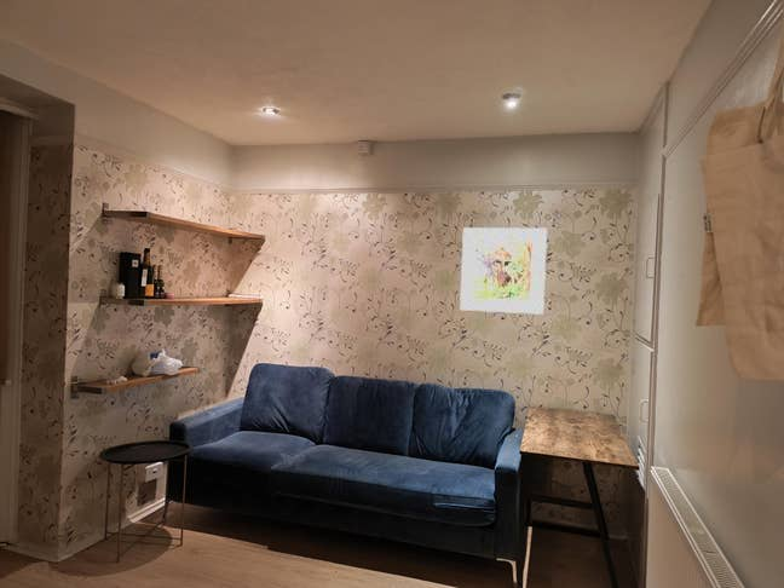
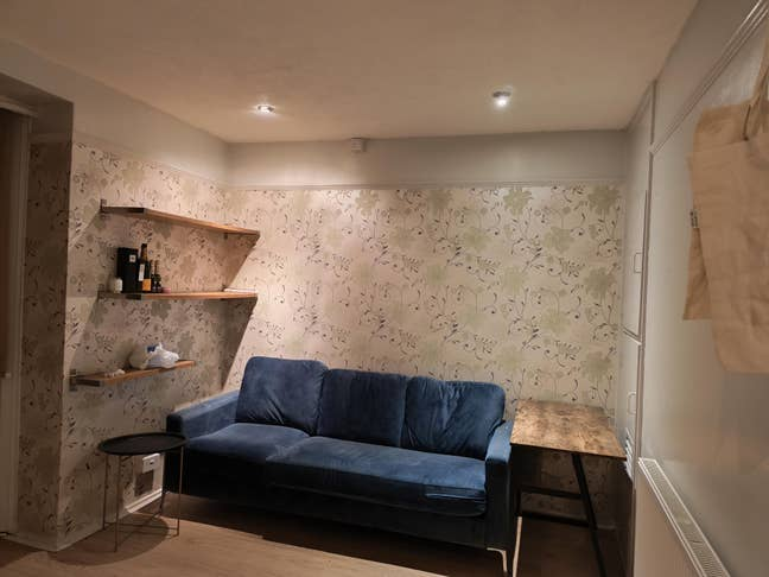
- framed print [459,226,548,316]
